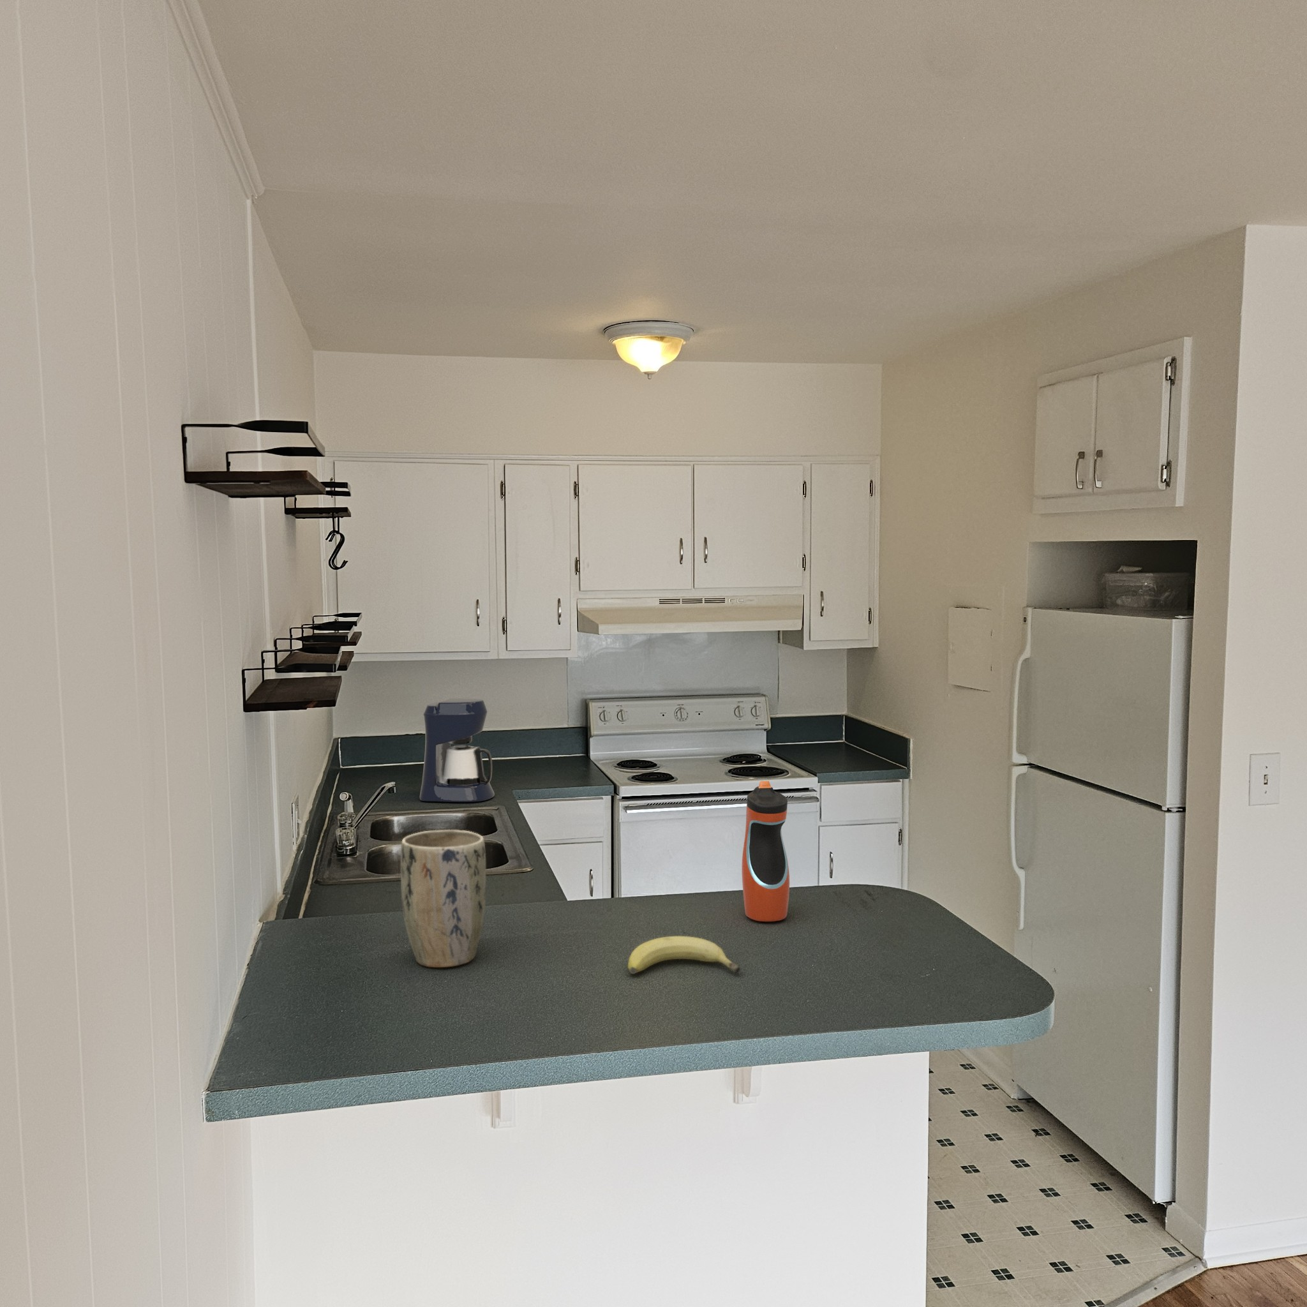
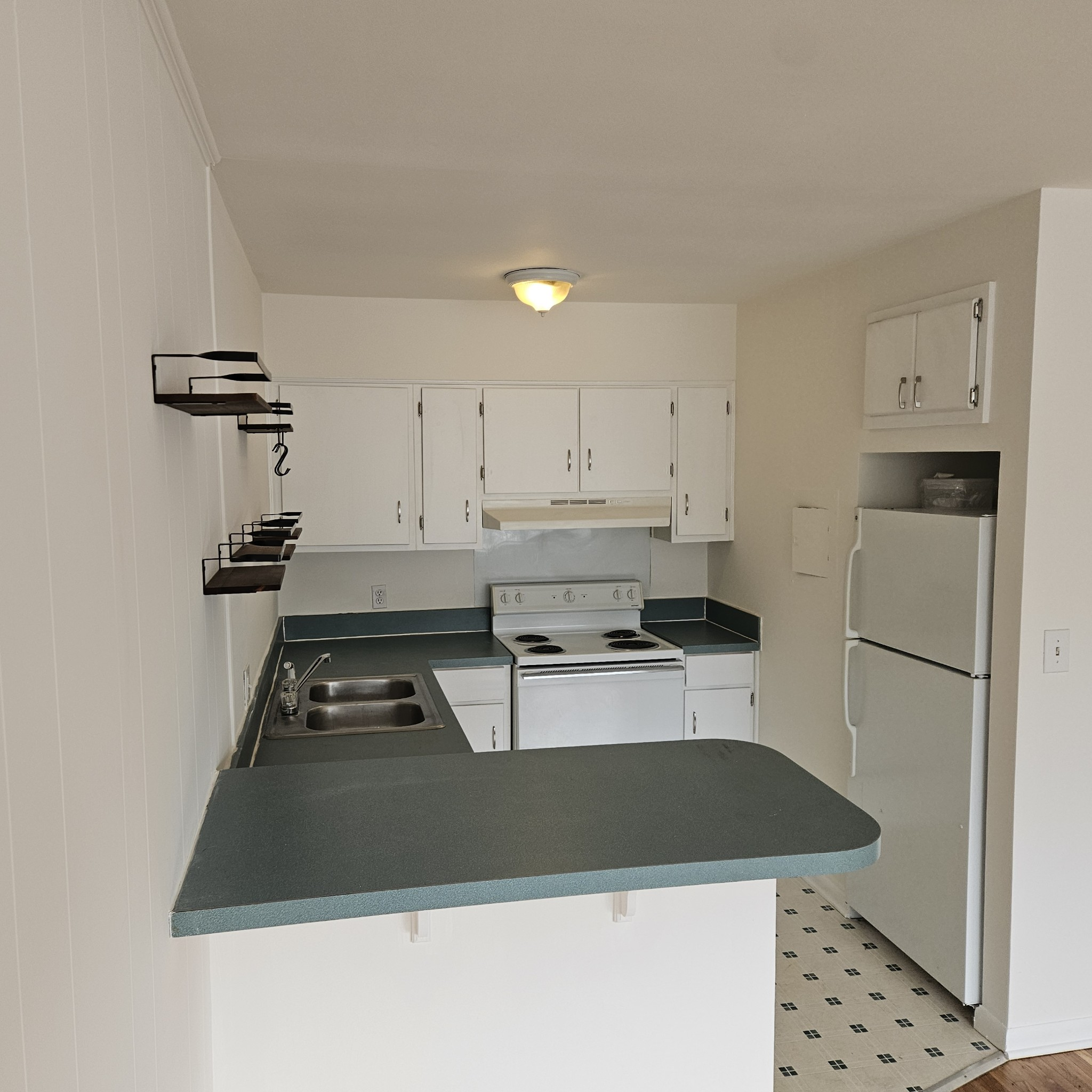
- coffee maker [419,698,496,803]
- water bottle [742,780,790,922]
- fruit [627,936,741,974]
- plant pot [400,829,486,968]
